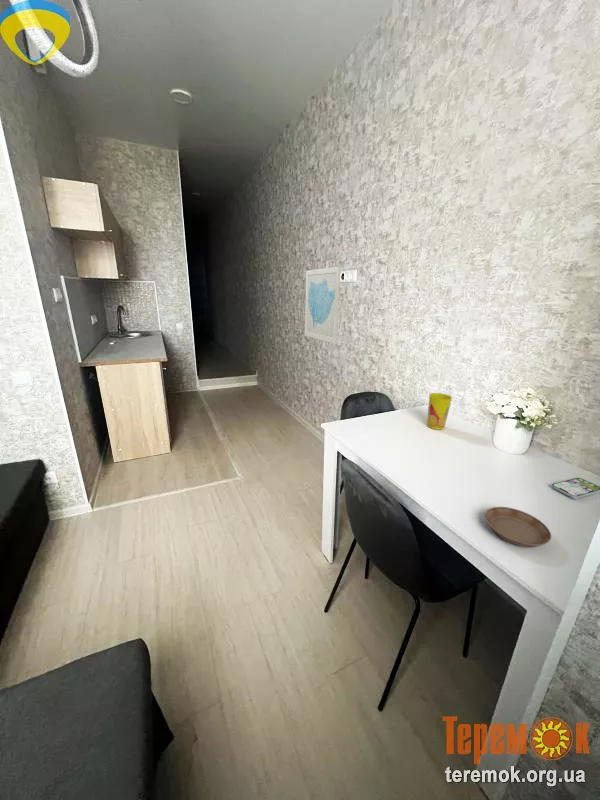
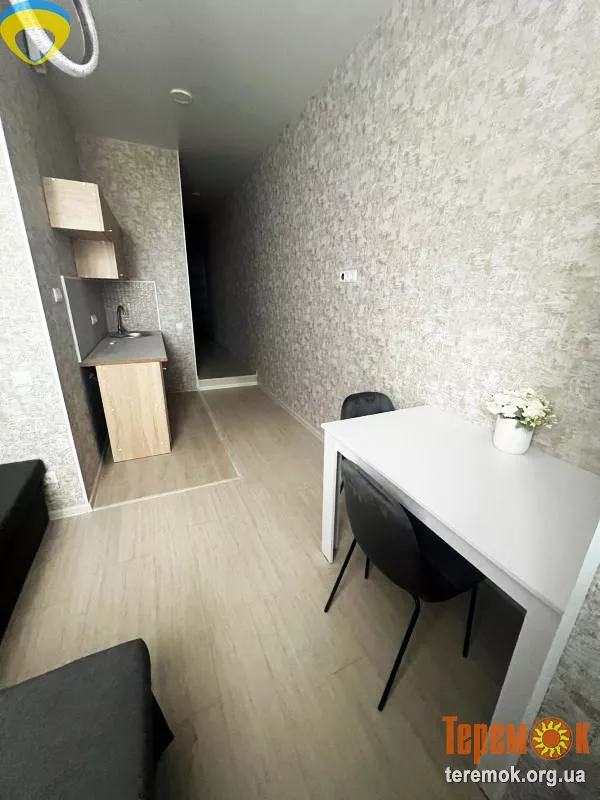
- cup [426,392,453,431]
- wall art [304,266,342,345]
- saucer [484,506,553,548]
- smartphone [551,477,600,499]
